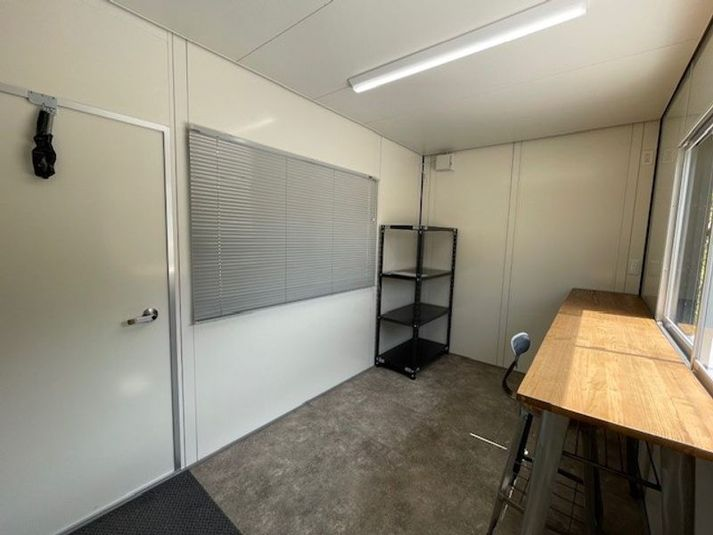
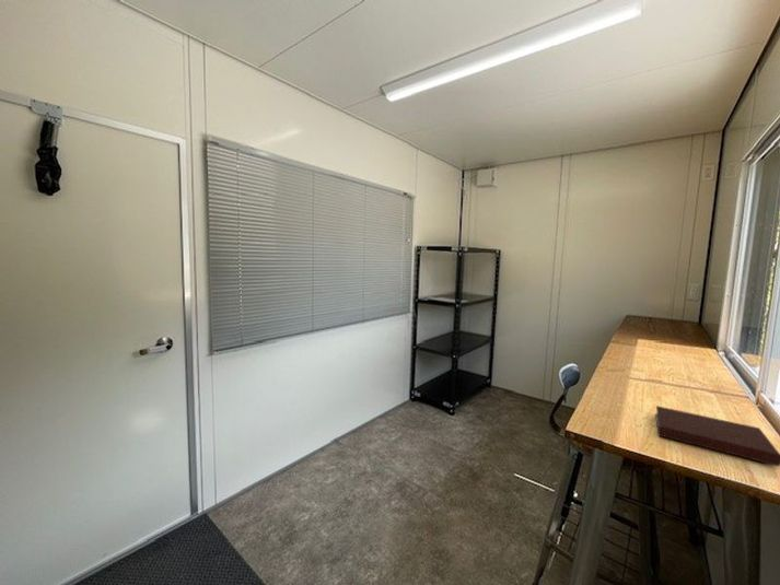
+ notebook [654,405,780,467]
